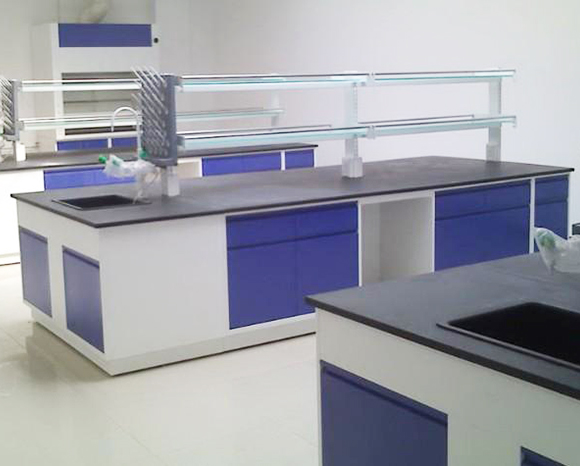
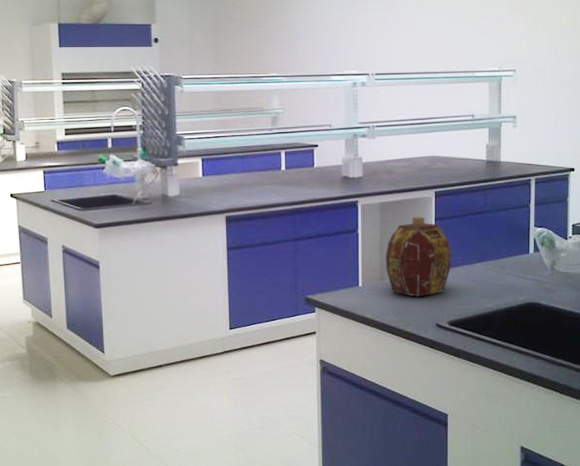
+ flask [385,216,452,297]
